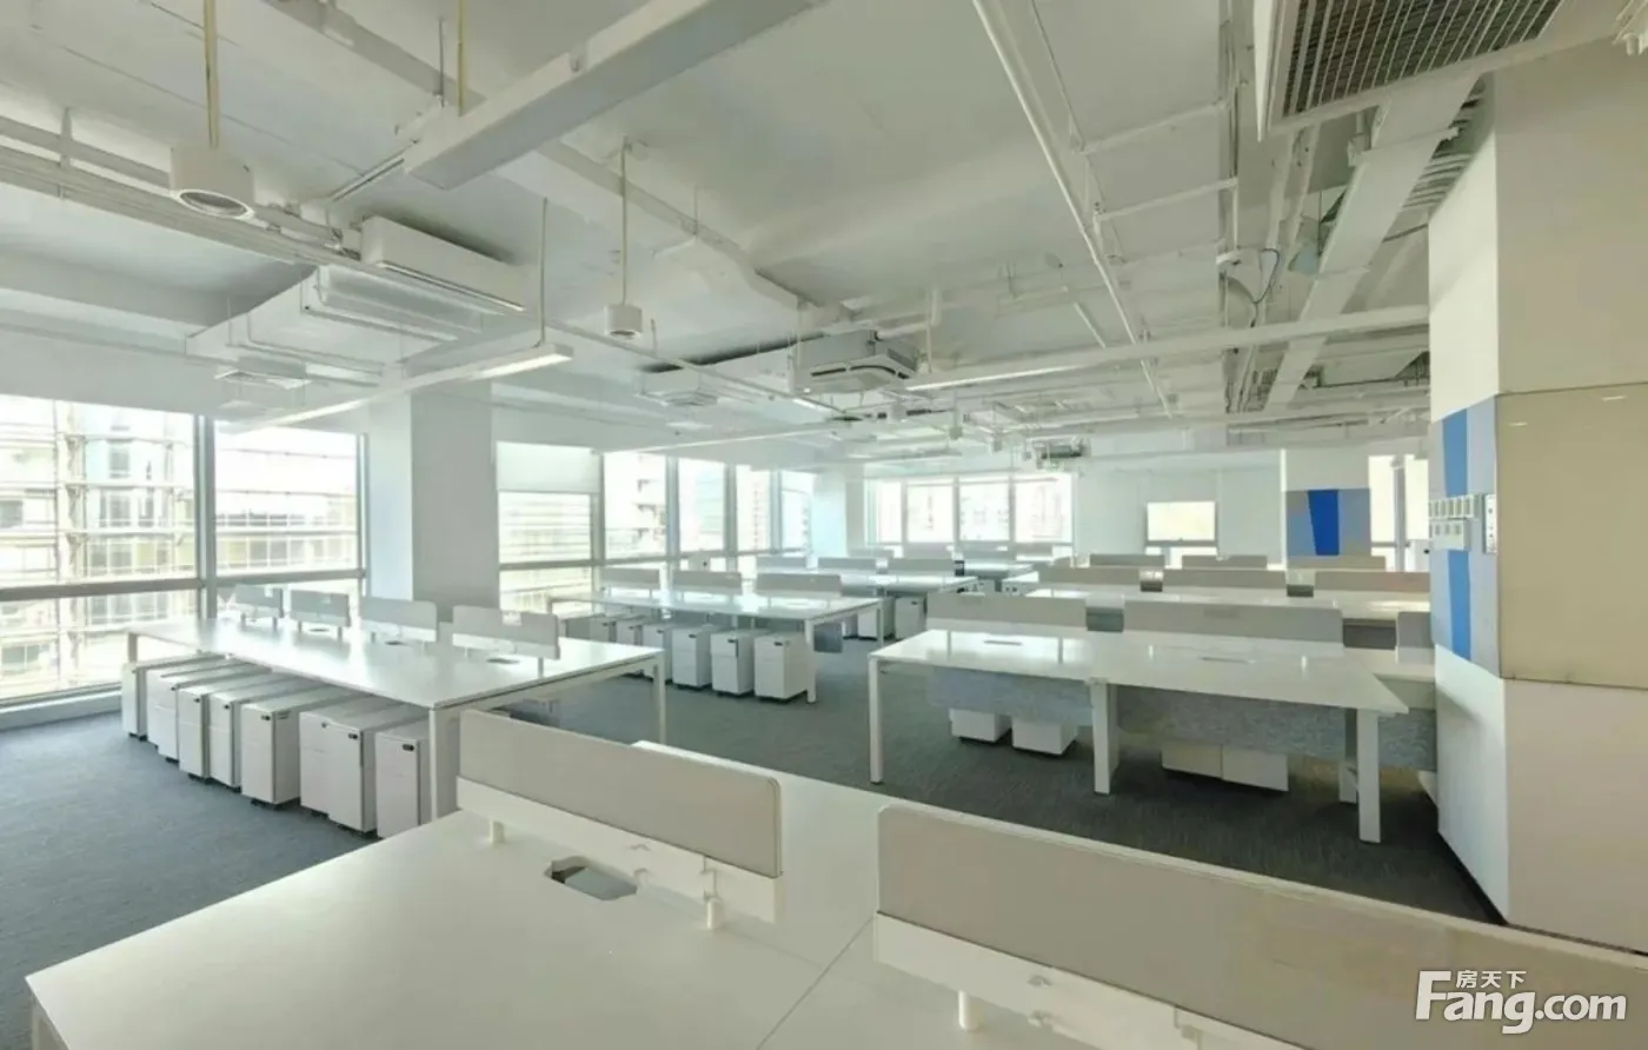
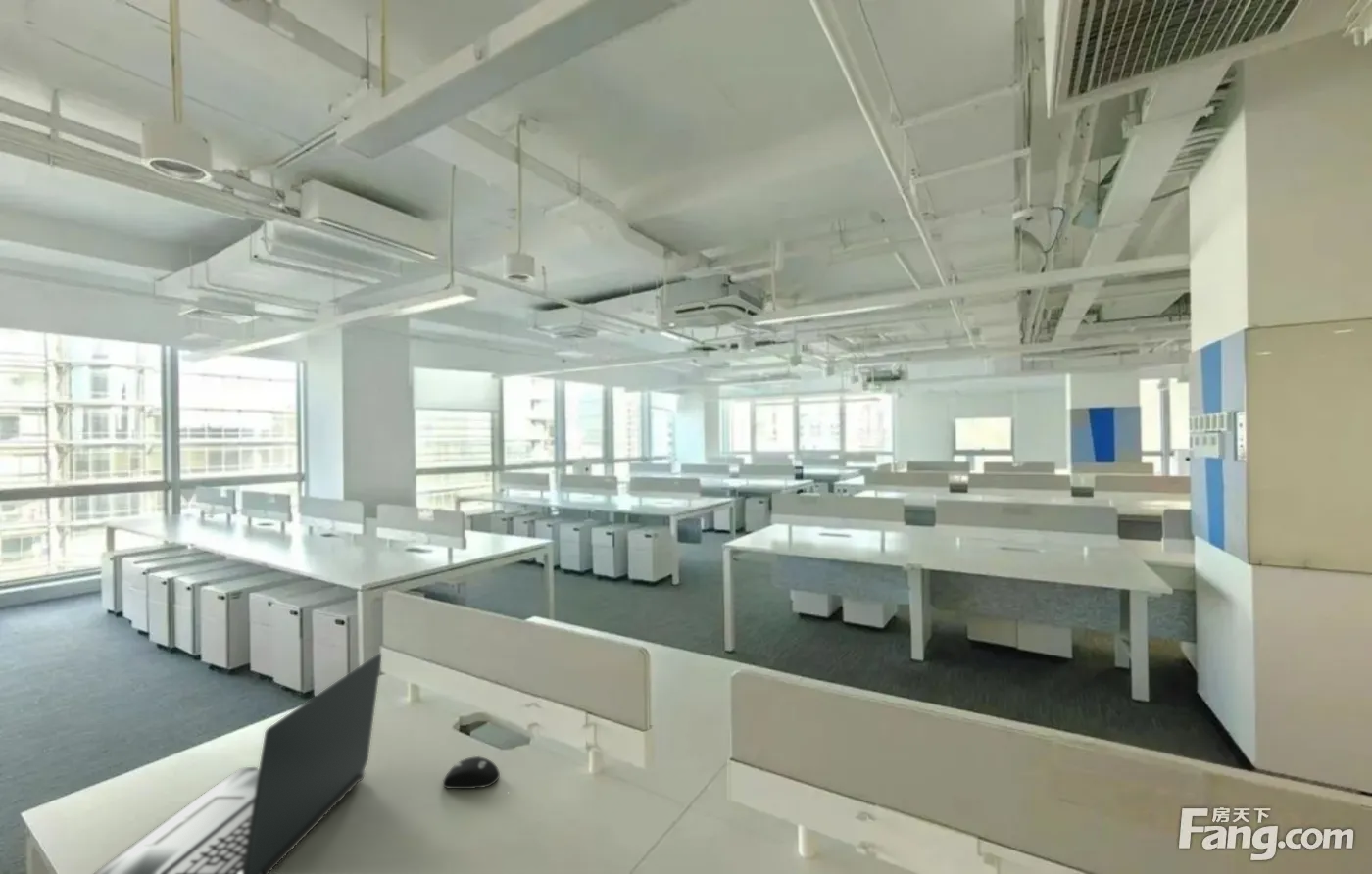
+ computer mouse [442,755,501,790]
+ laptop [92,652,382,874]
